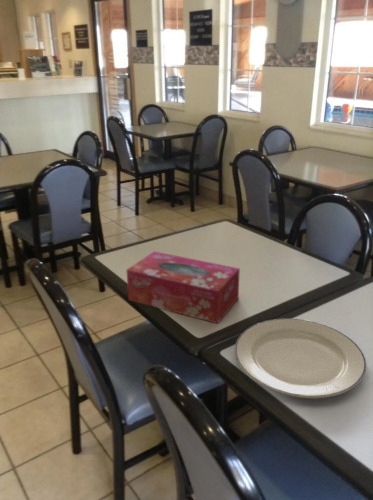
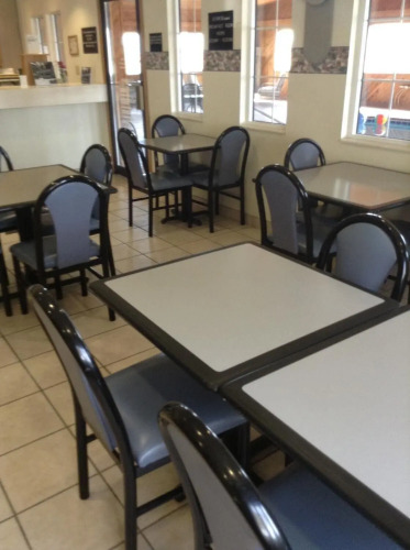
- tissue box [126,250,241,325]
- chinaware [234,318,367,400]
